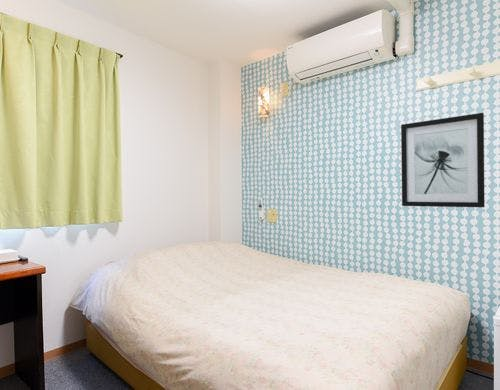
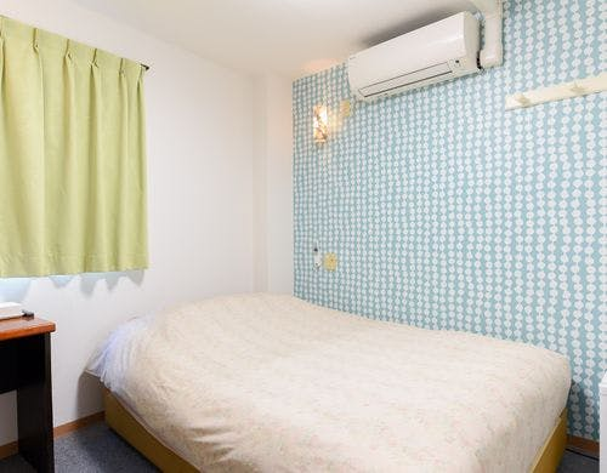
- wall art [400,112,486,208]
